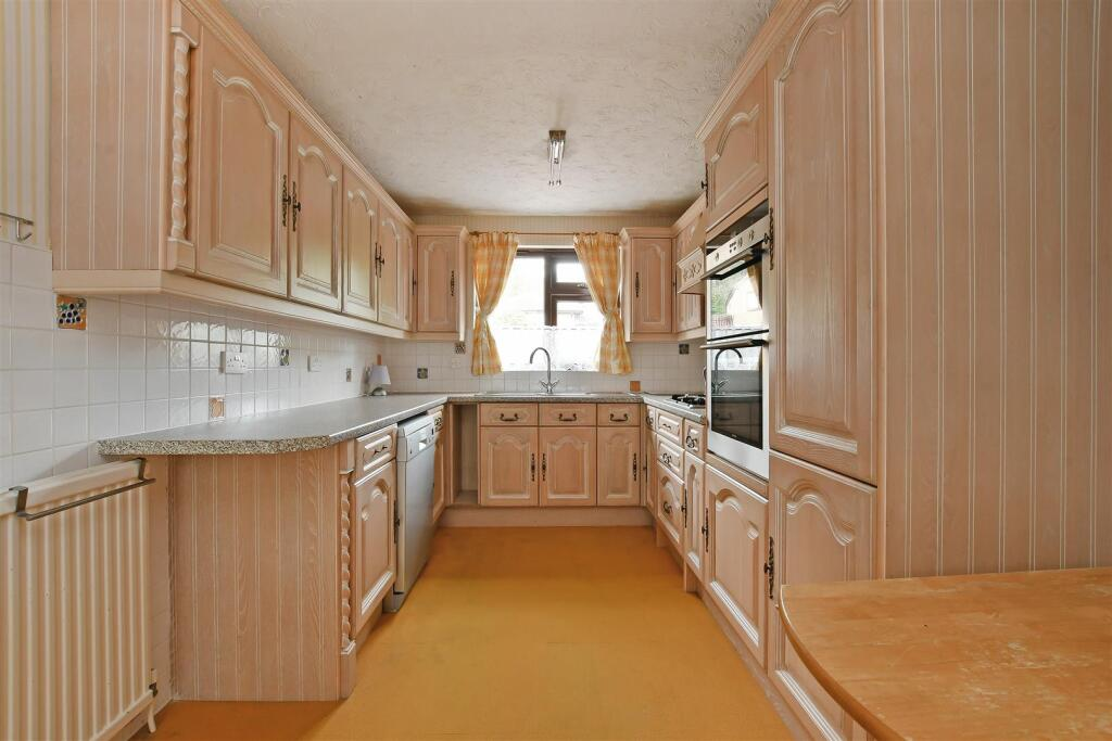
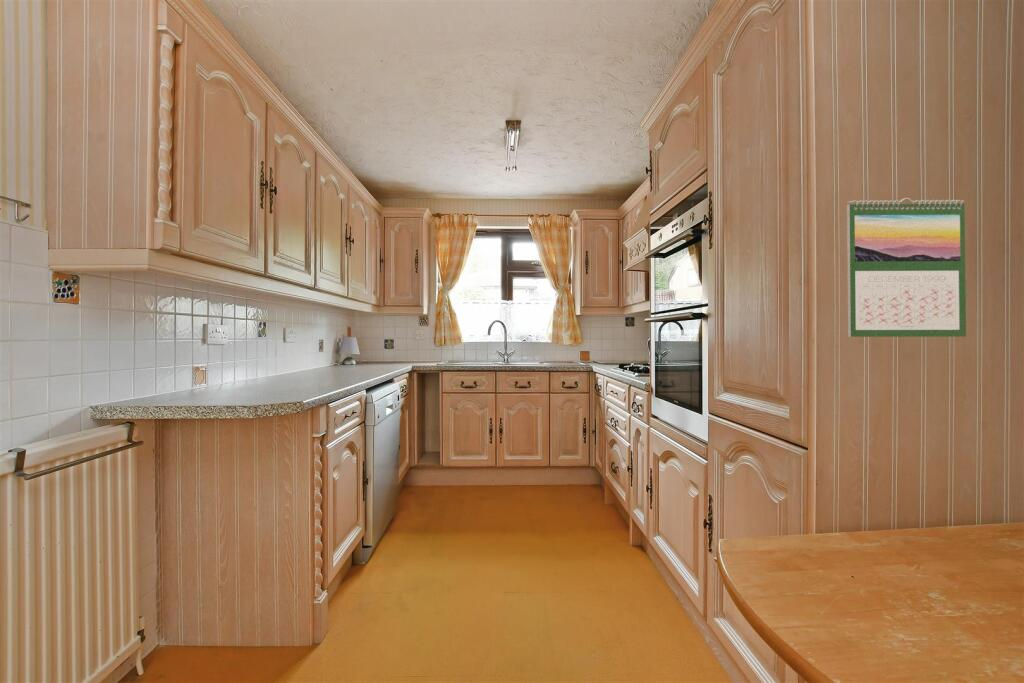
+ calendar [846,197,967,338]
